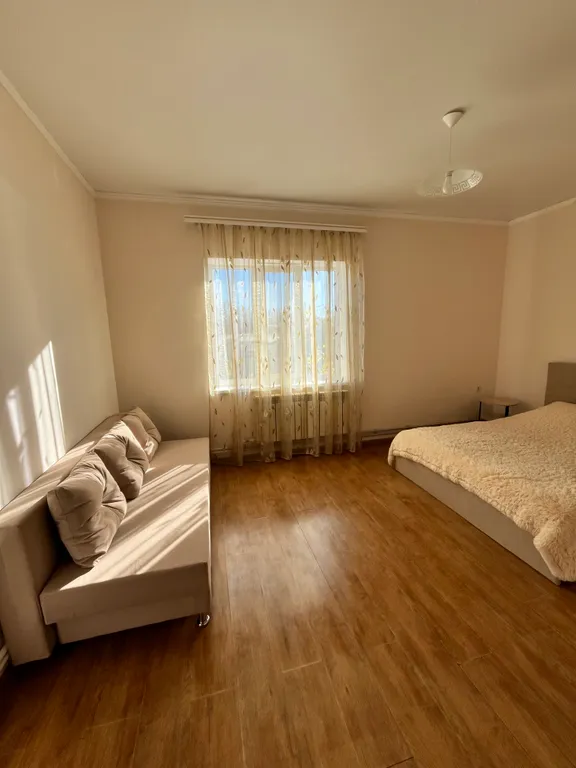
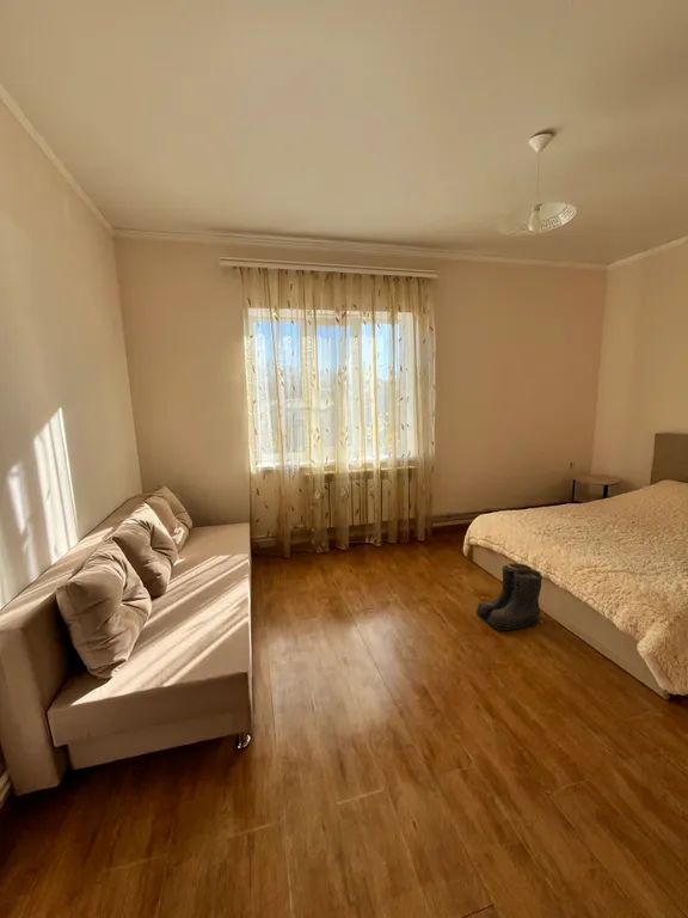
+ boots [474,562,543,631]
